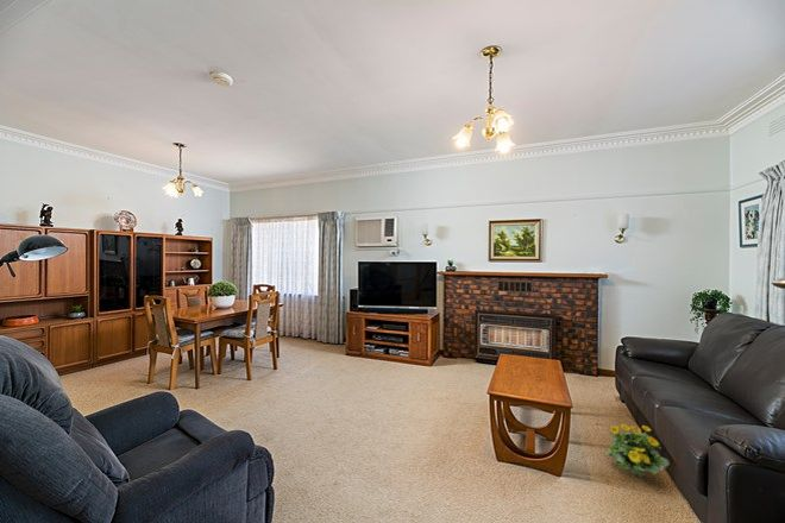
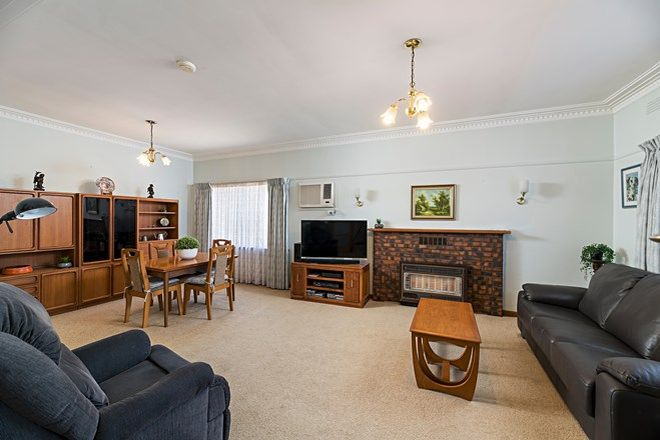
- flowering plant [604,423,671,479]
